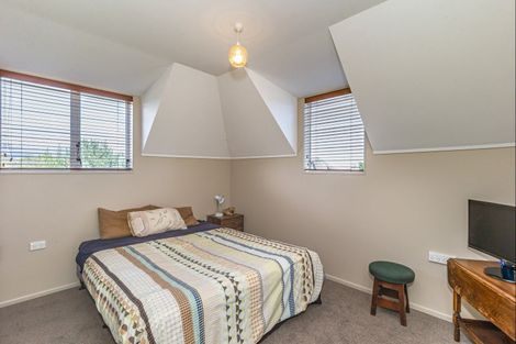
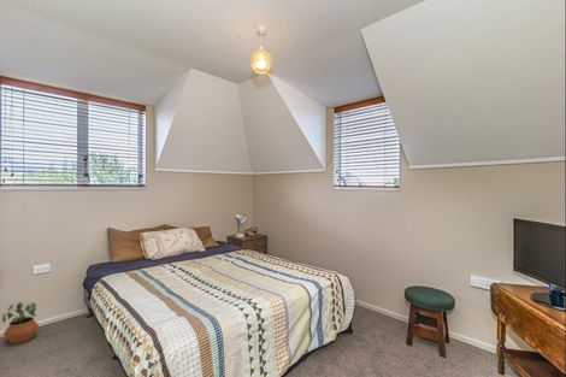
+ potted plant [1,301,40,344]
